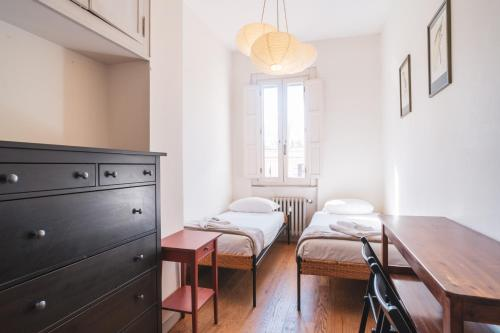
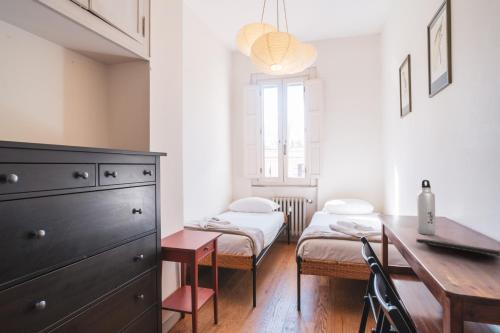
+ notepad [415,238,500,257]
+ water bottle [416,179,436,236]
